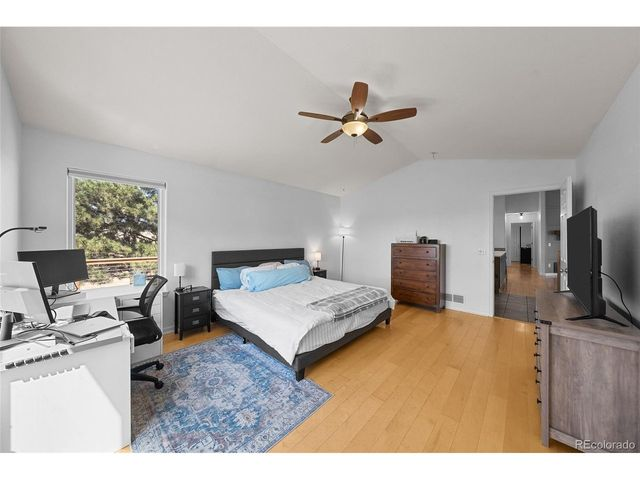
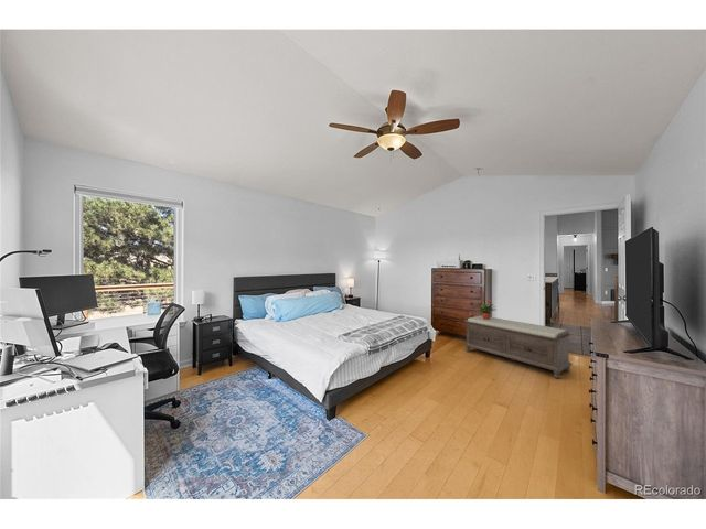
+ bench [463,314,574,380]
+ potted plant [475,298,498,320]
